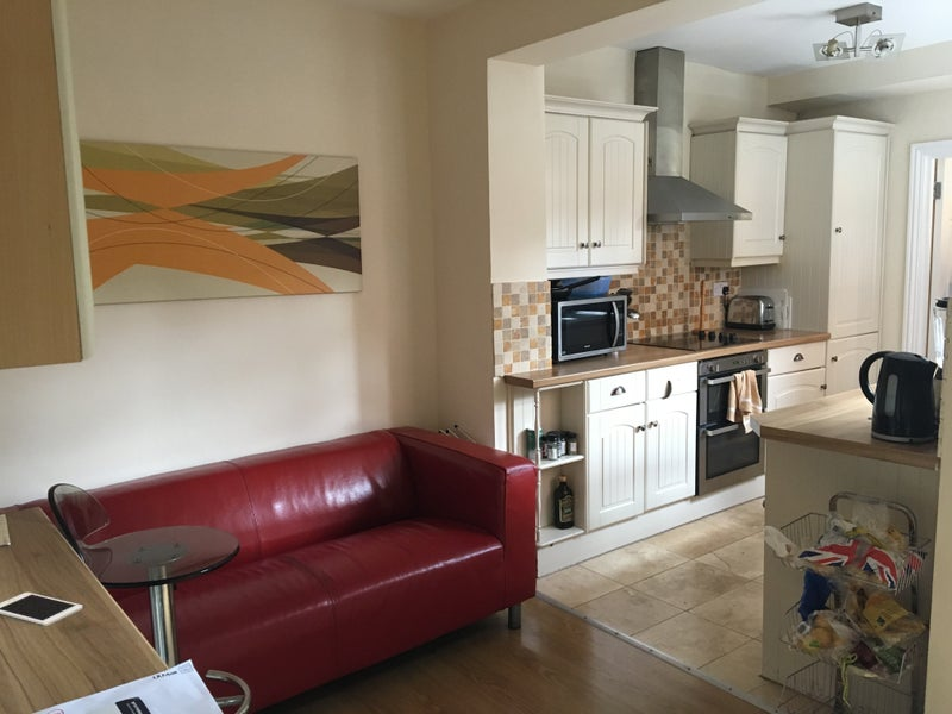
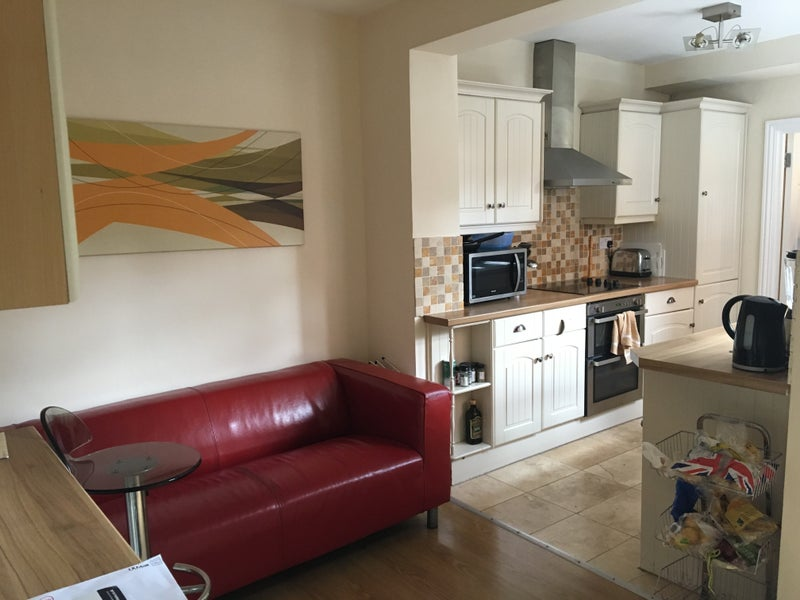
- cell phone [0,591,84,627]
